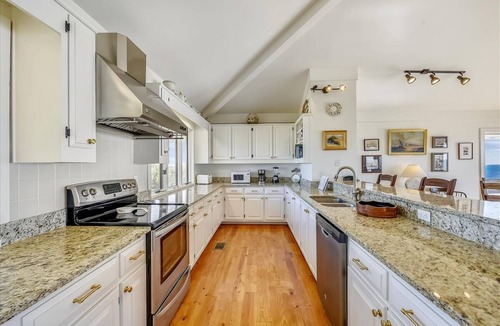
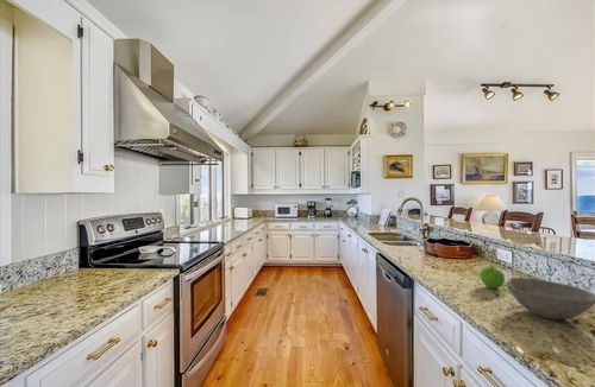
+ bowl [505,277,595,321]
+ fruit [478,265,506,290]
